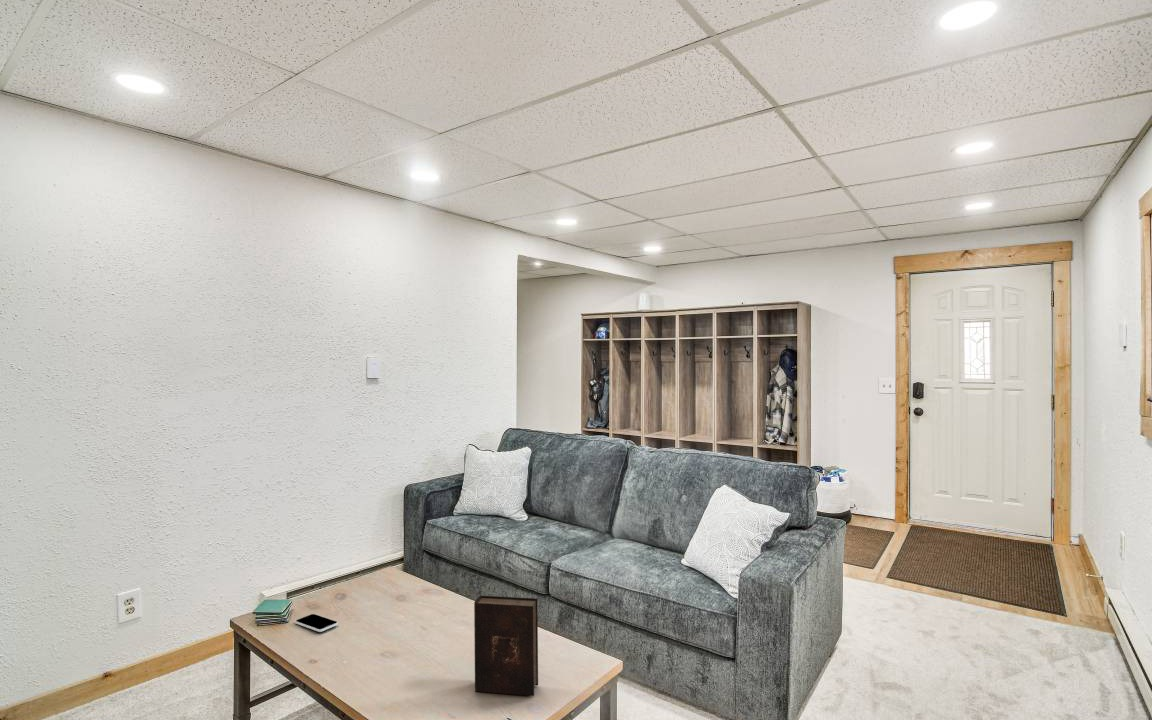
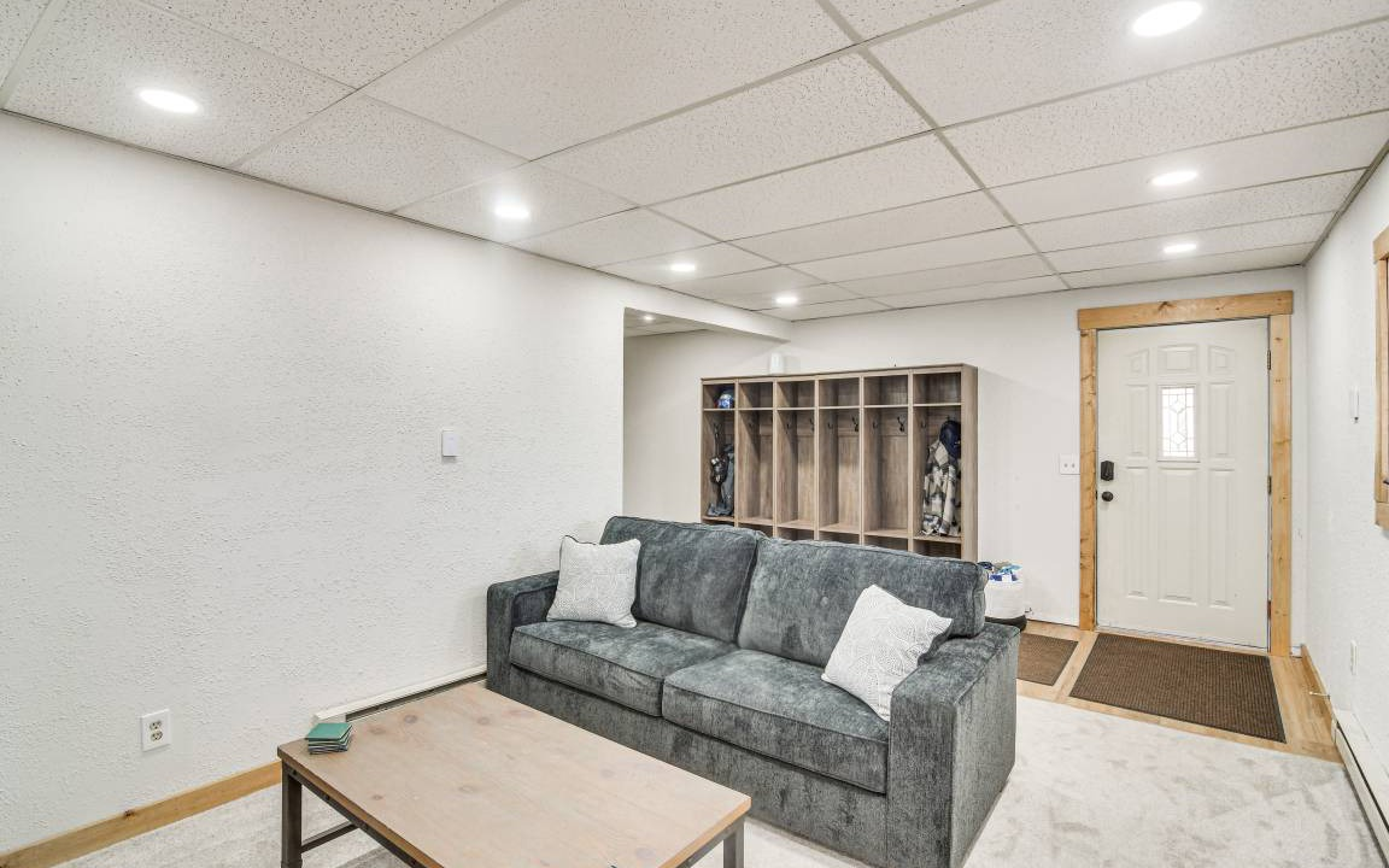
- smartphone [295,613,339,633]
- bible [473,595,539,697]
